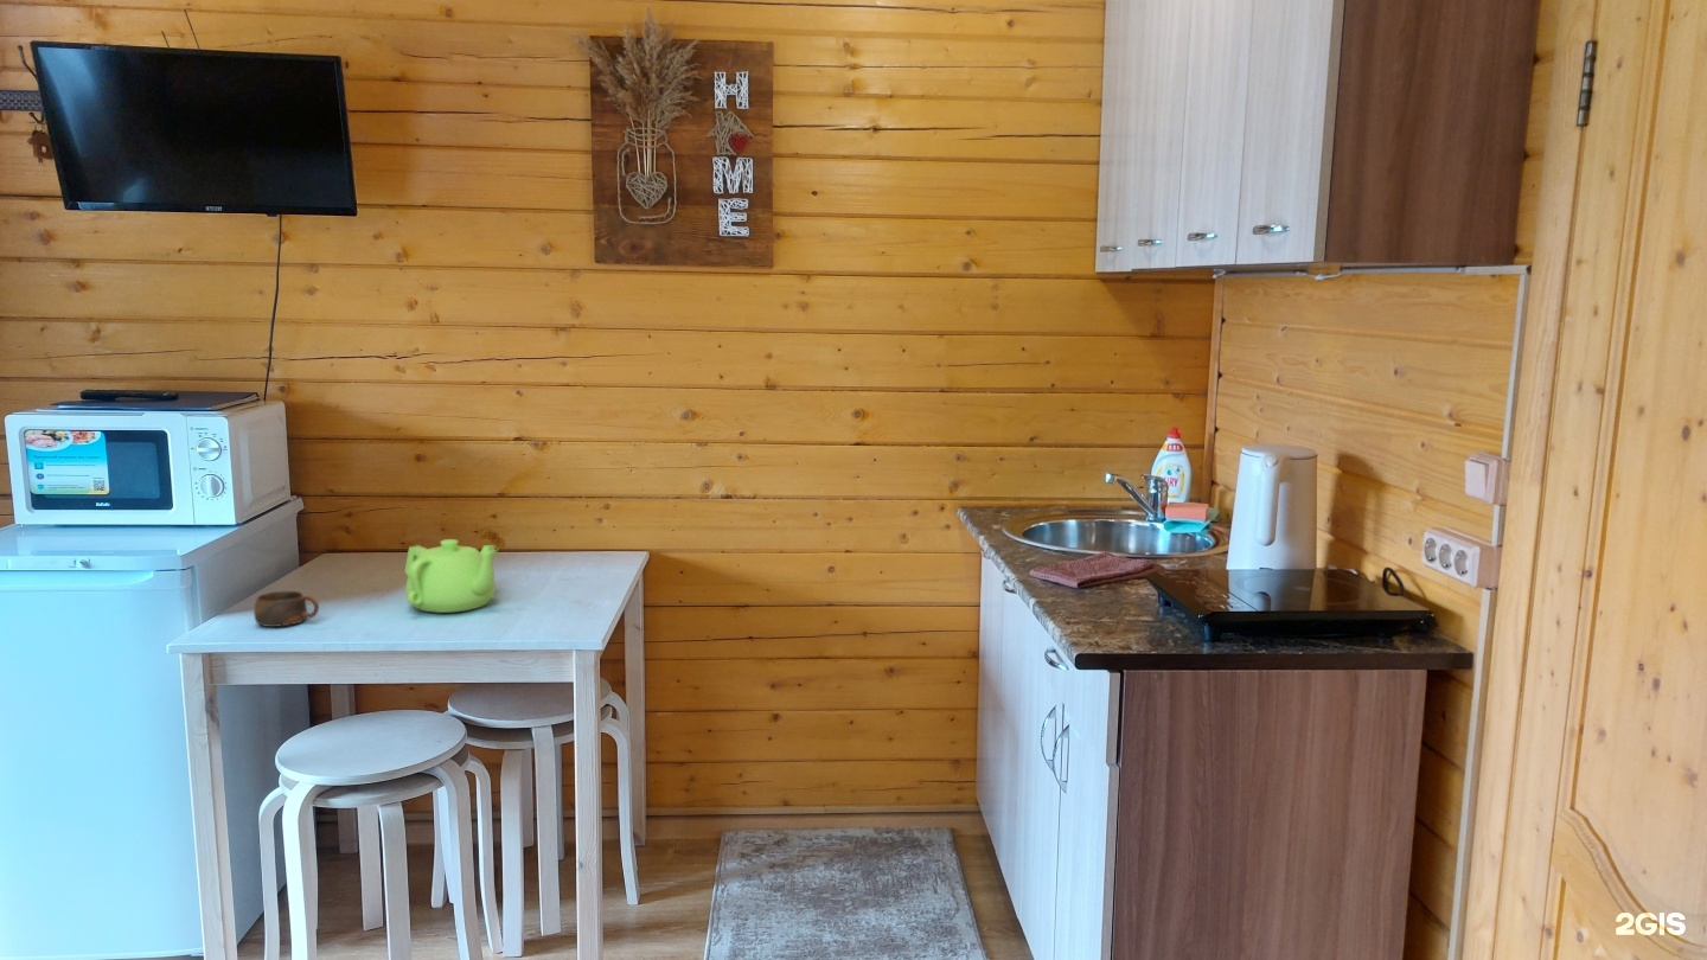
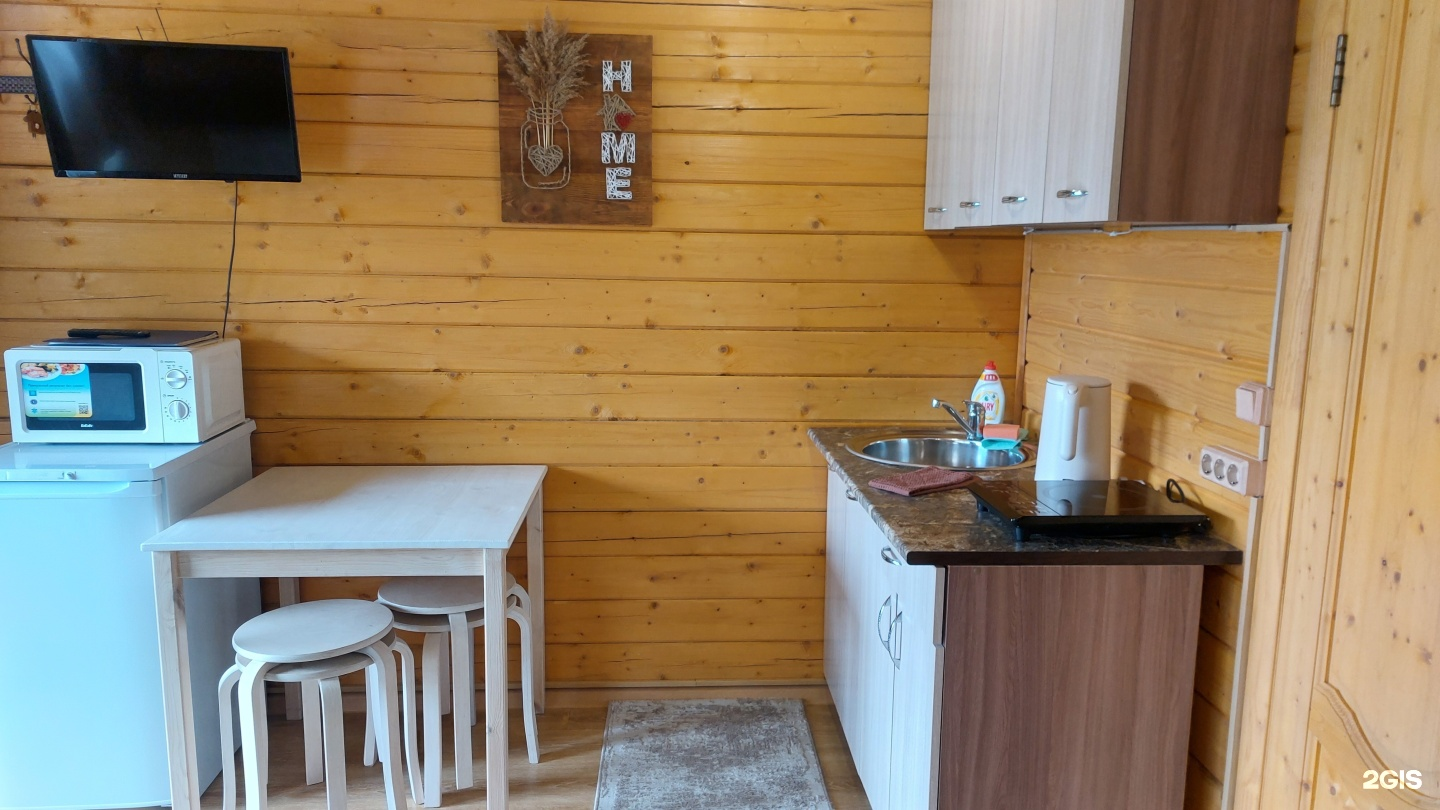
- teapot [403,538,499,614]
- cup [252,590,320,628]
